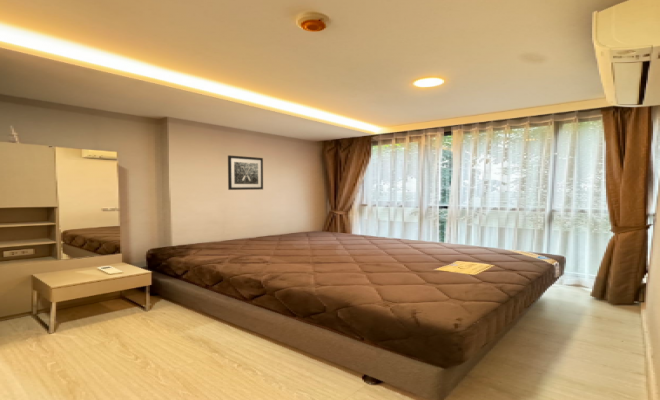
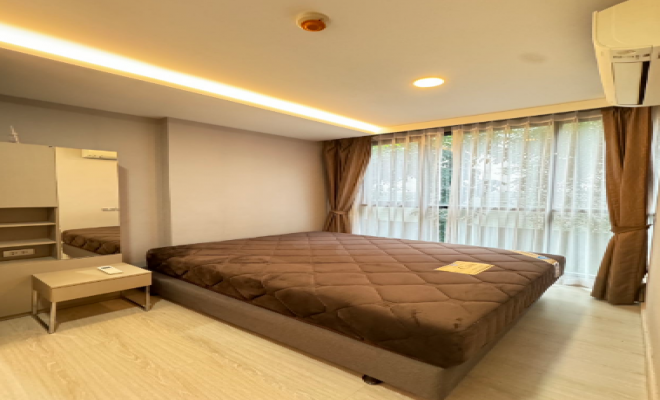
- wall art [227,154,264,191]
